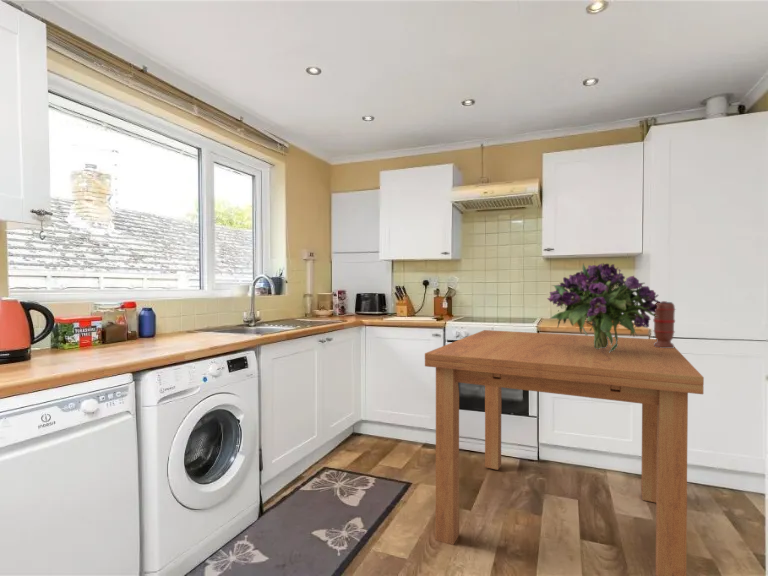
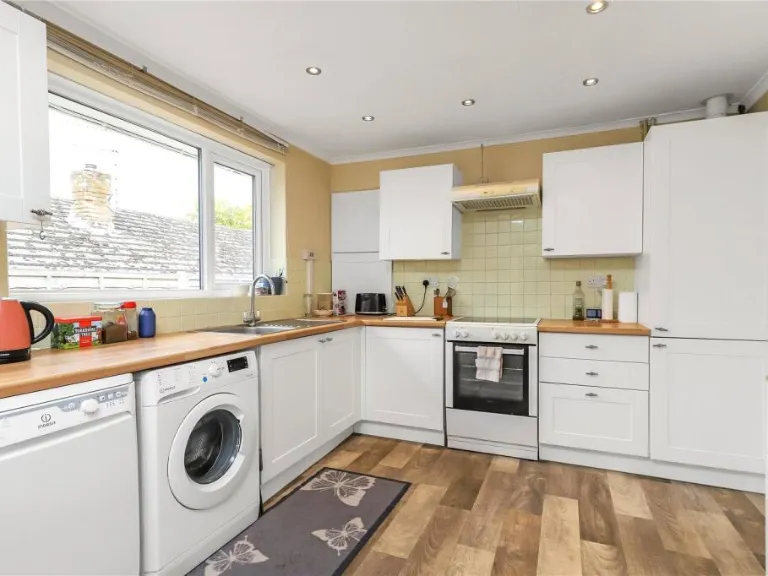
- dining table [424,329,705,576]
- spice grinder [652,300,677,348]
- bouquet [546,262,661,353]
